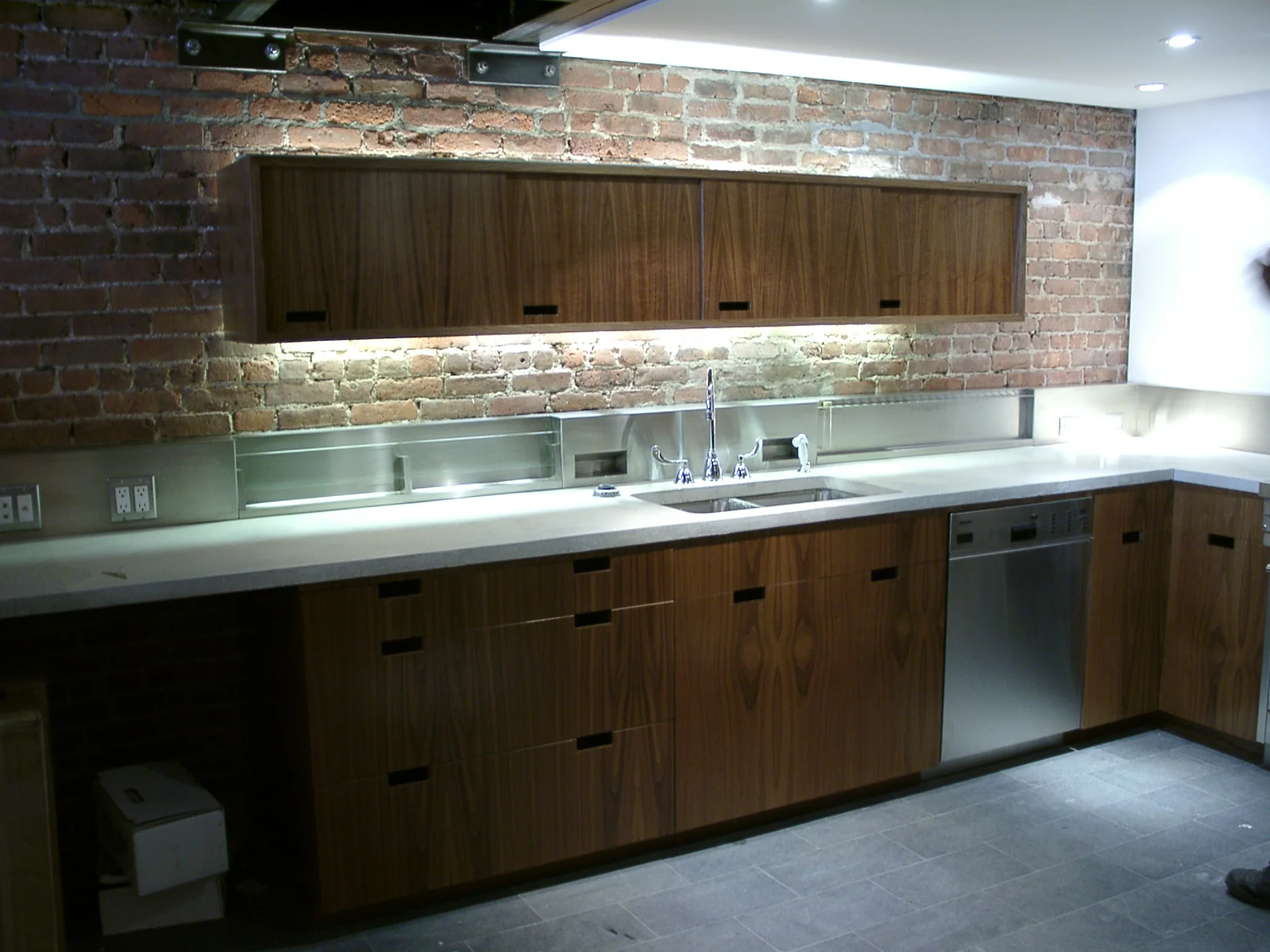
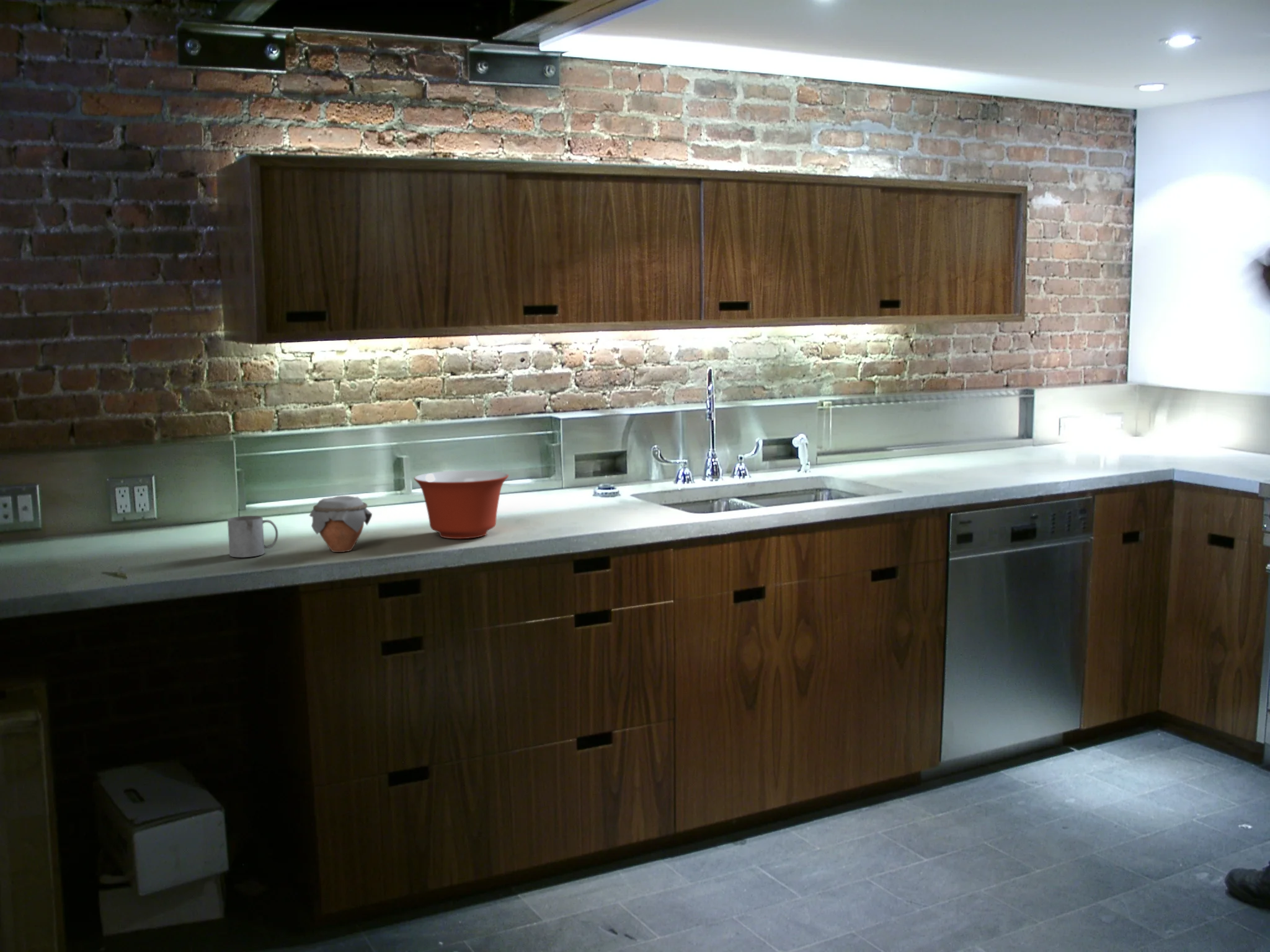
+ mixing bowl [413,470,509,539]
+ mug [227,515,278,558]
+ jar [309,495,373,553]
